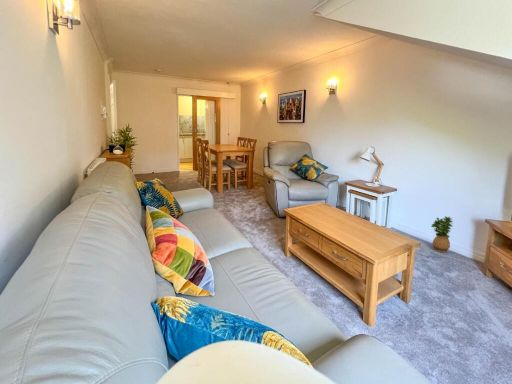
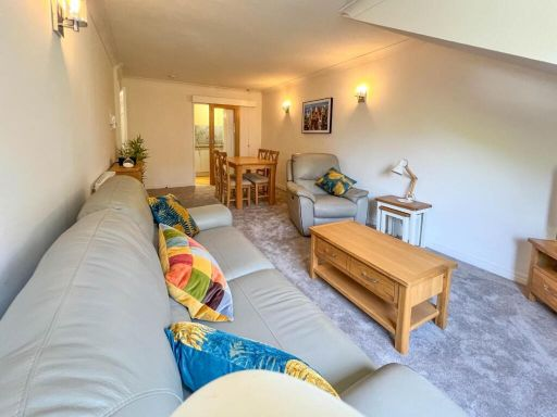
- potted plant [430,215,454,254]
